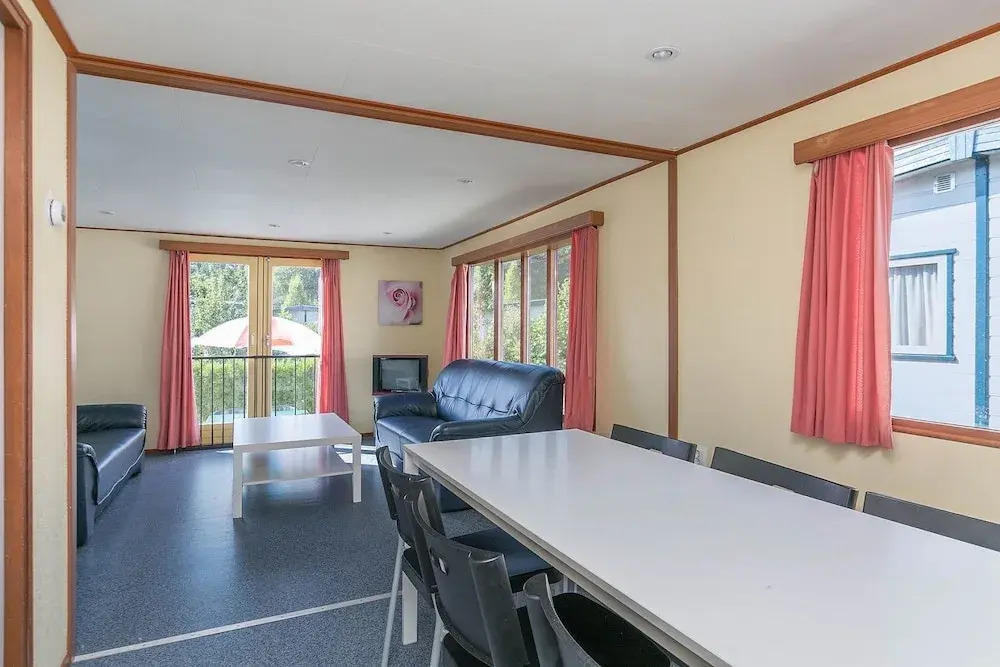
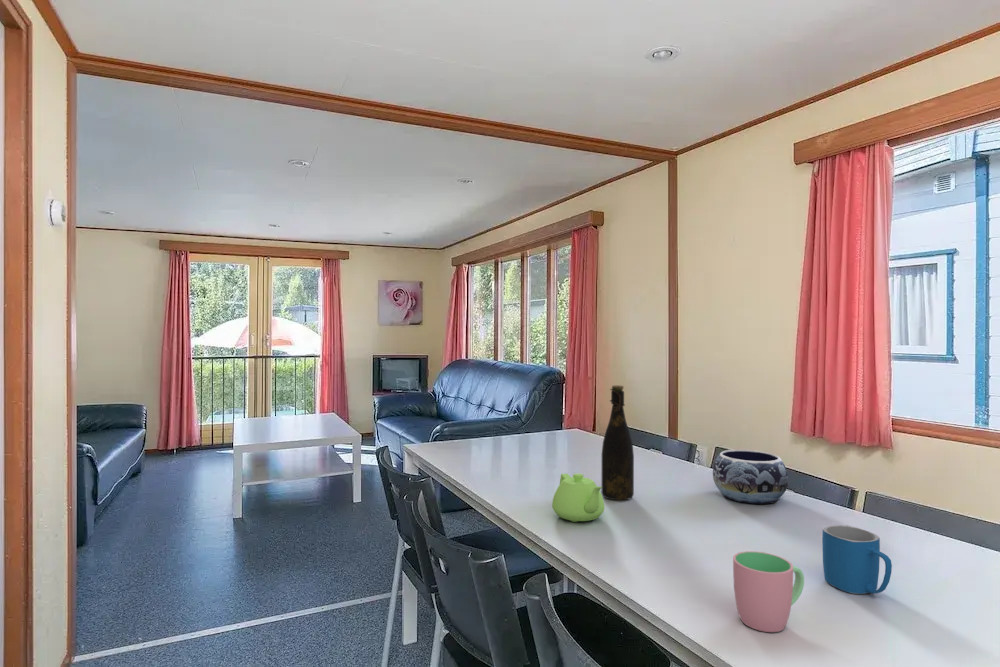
+ cup [732,550,805,633]
+ mug [821,525,893,595]
+ decorative bowl [712,449,789,505]
+ bottle [601,384,635,501]
+ teapot [551,472,605,523]
